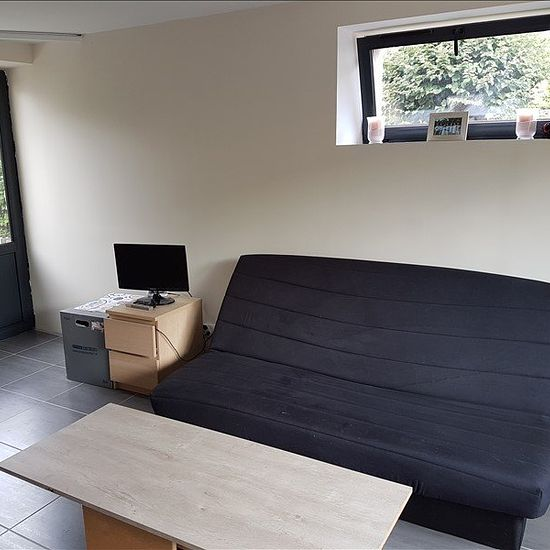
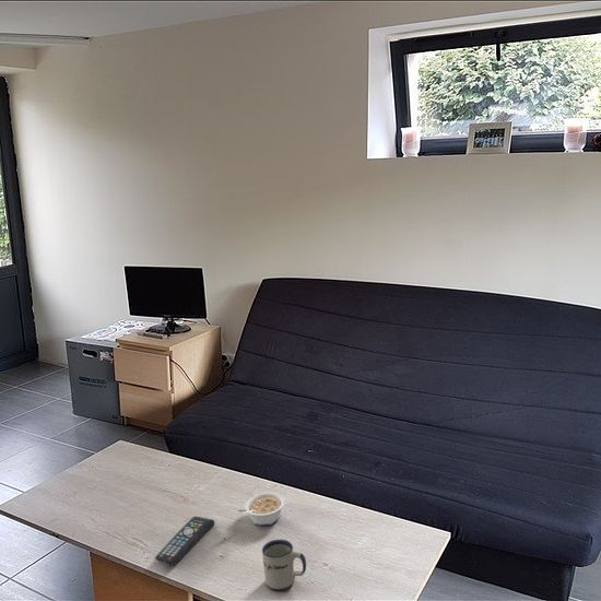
+ mug [261,539,307,592]
+ legume [237,491,286,527]
+ remote control [154,516,216,566]
